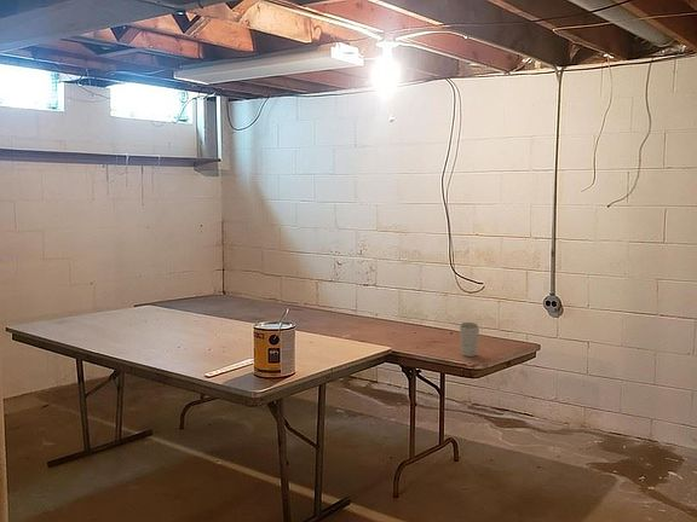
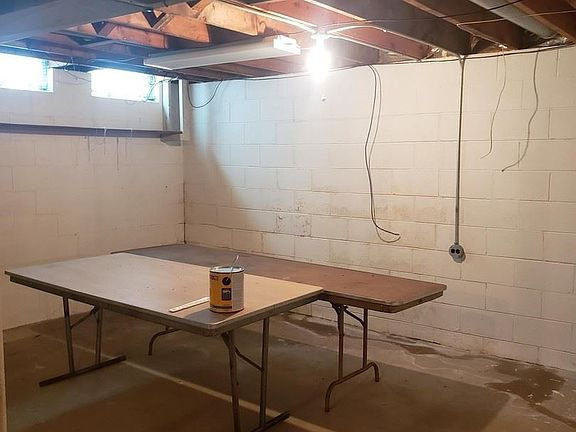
- cup [459,321,480,358]
